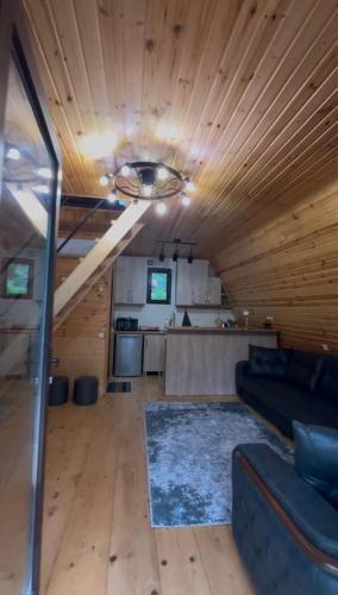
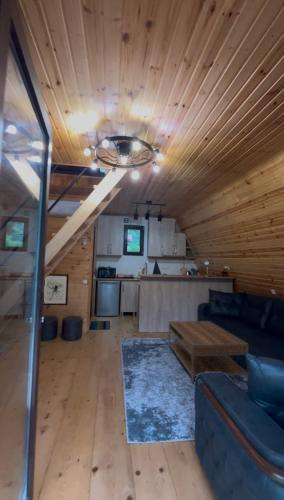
+ coffee table [167,320,249,384]
+ wall art [43,273,70,306]
